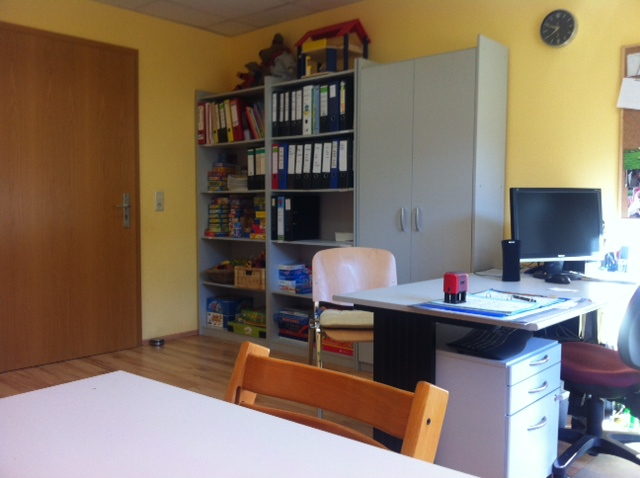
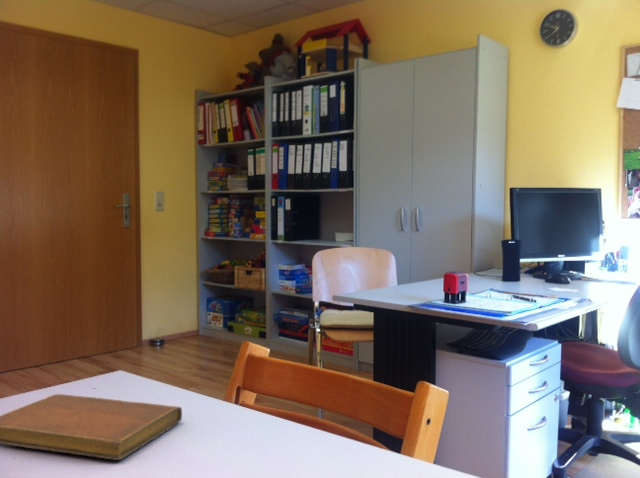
+ notebook [0,393,183,461]
